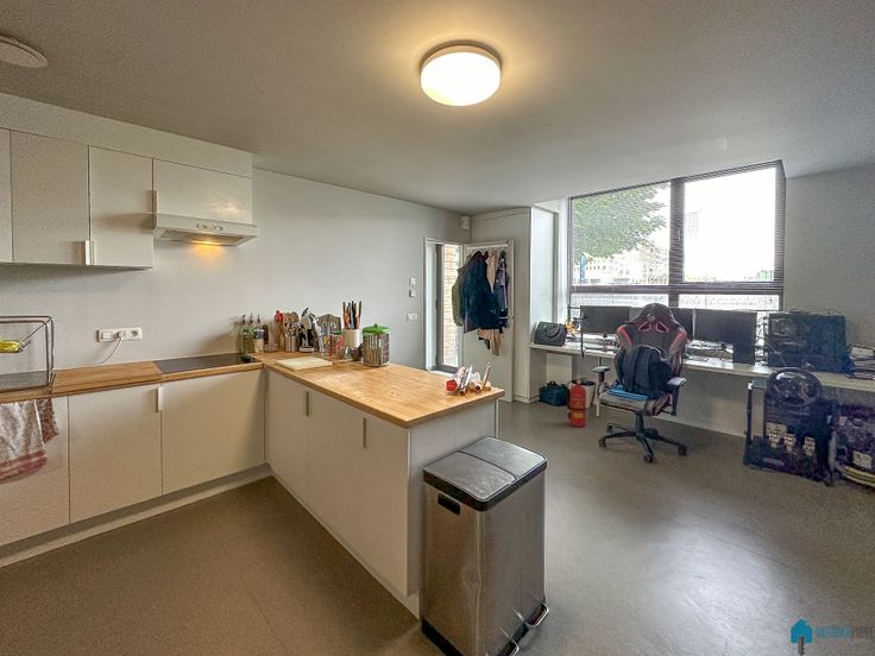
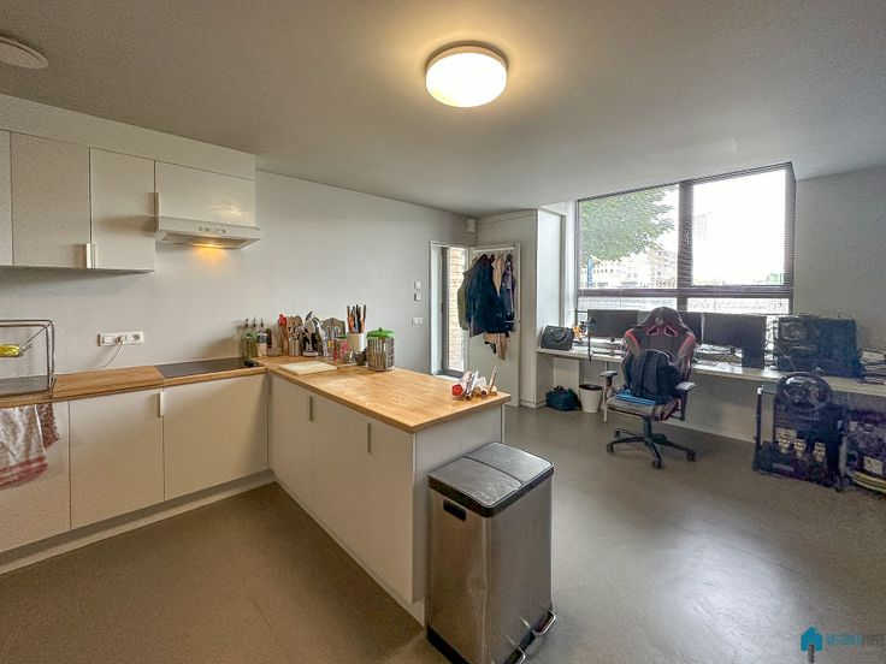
- fire extinguisher [565,377,591,428]
